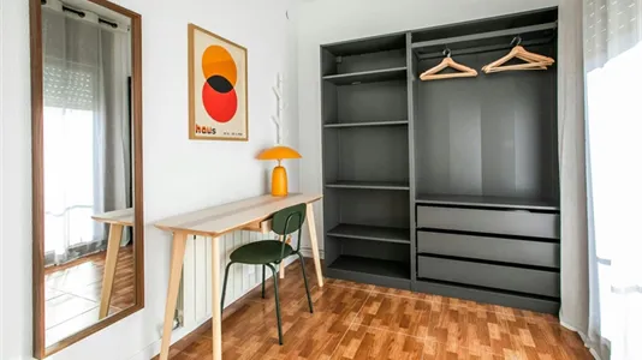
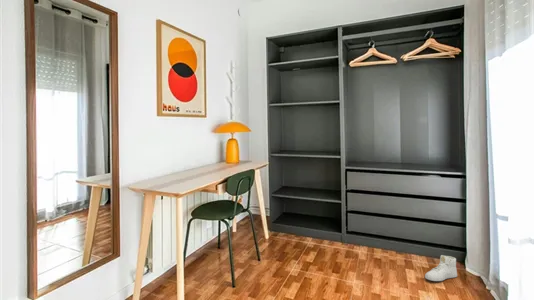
+ sneaker [424,254,458,282]
